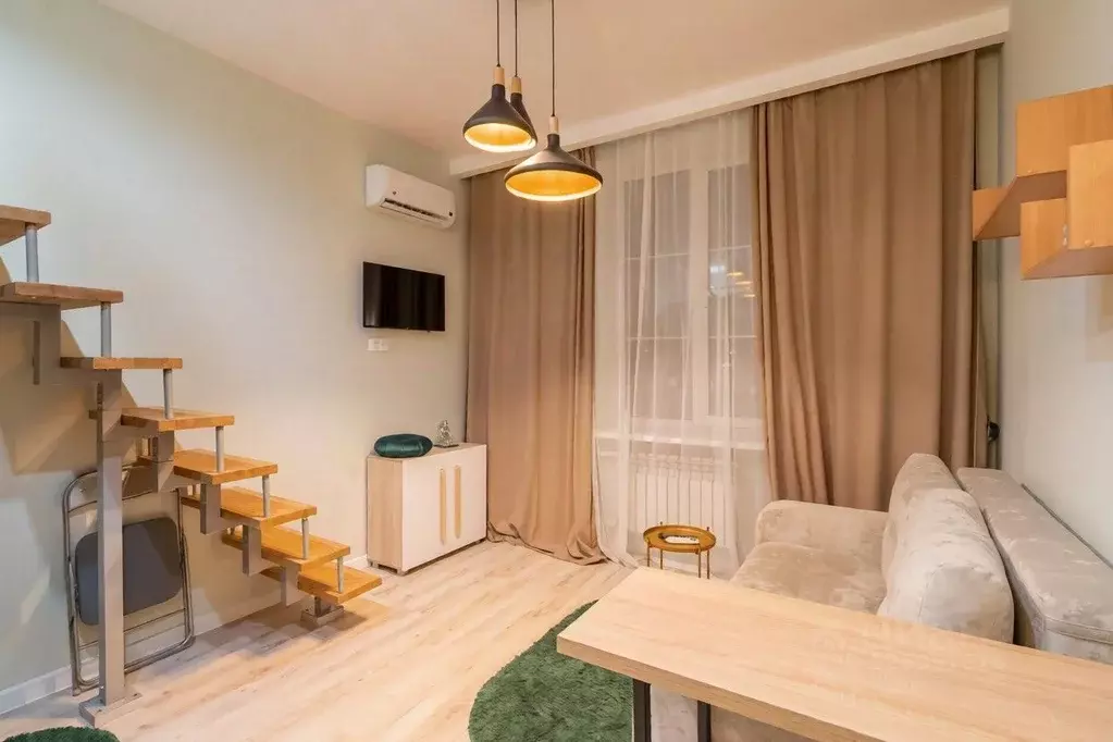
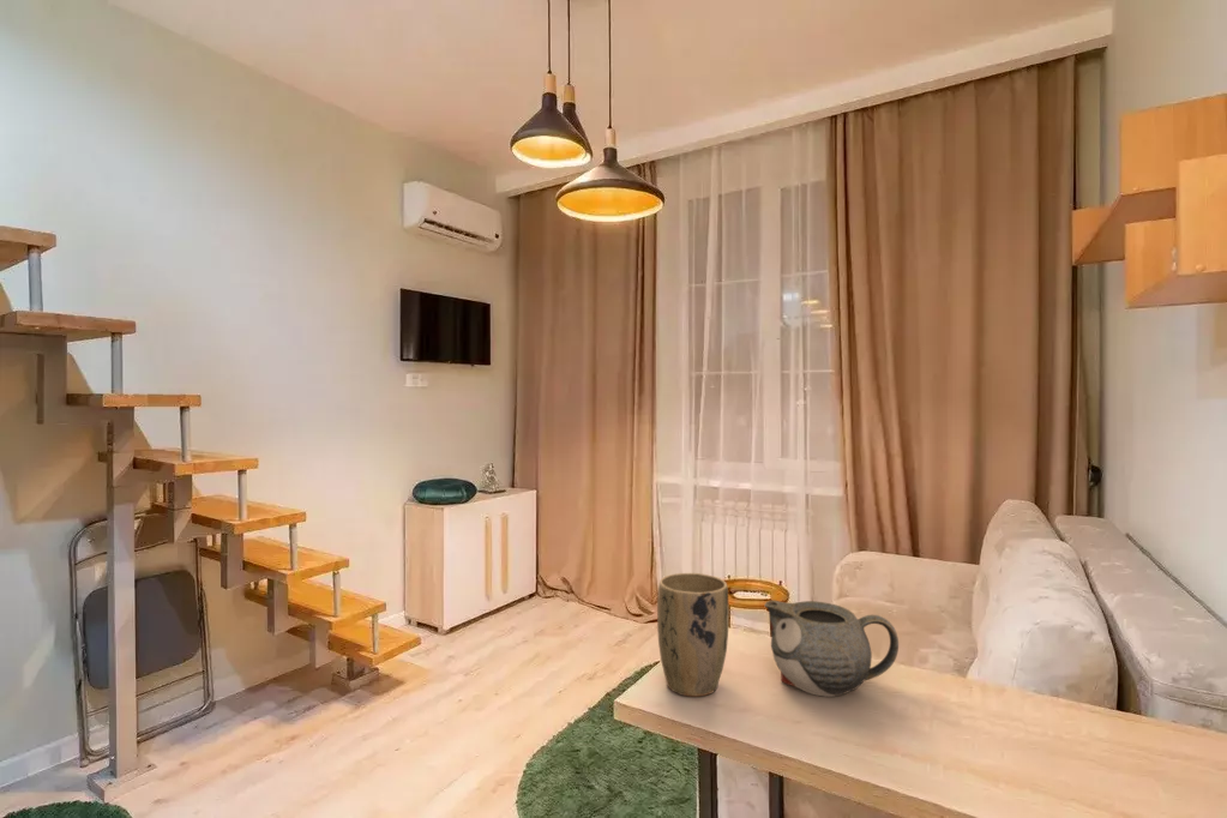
+ plant pot [656,572,729,698]
+ teapot [763,599,900,698]
